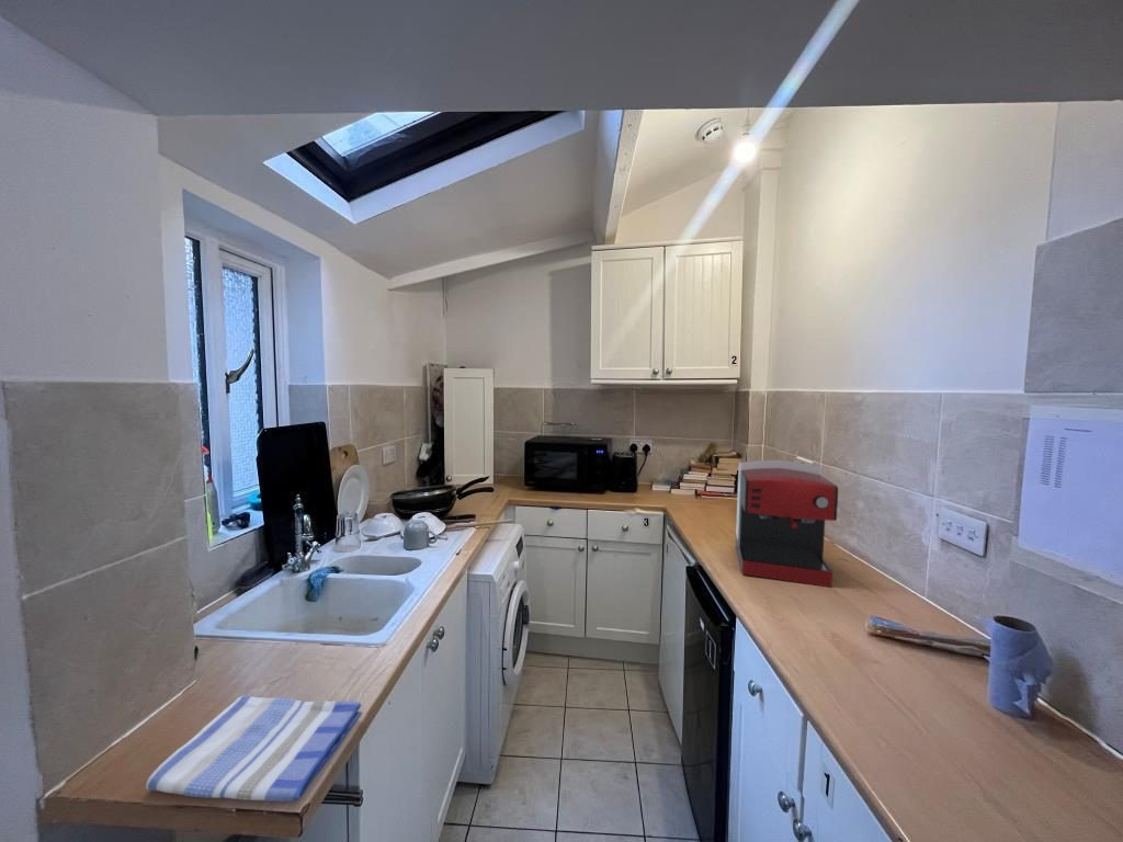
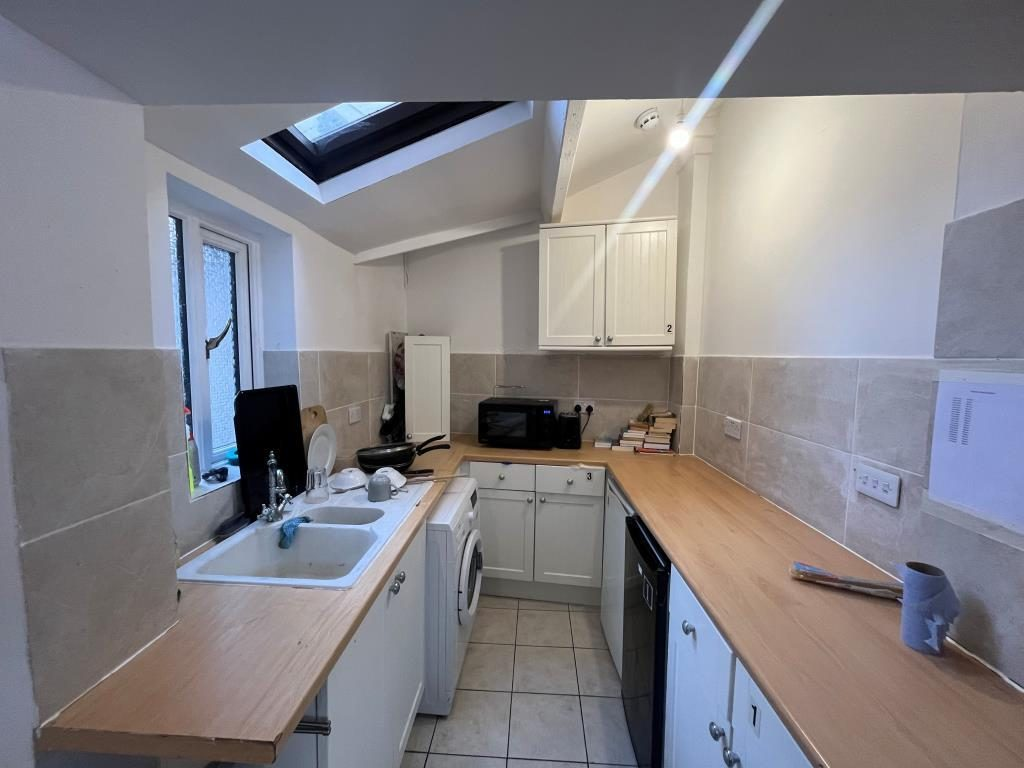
- dish towel [145,694,363,803]
- coffee maker [735,459,839,588]
